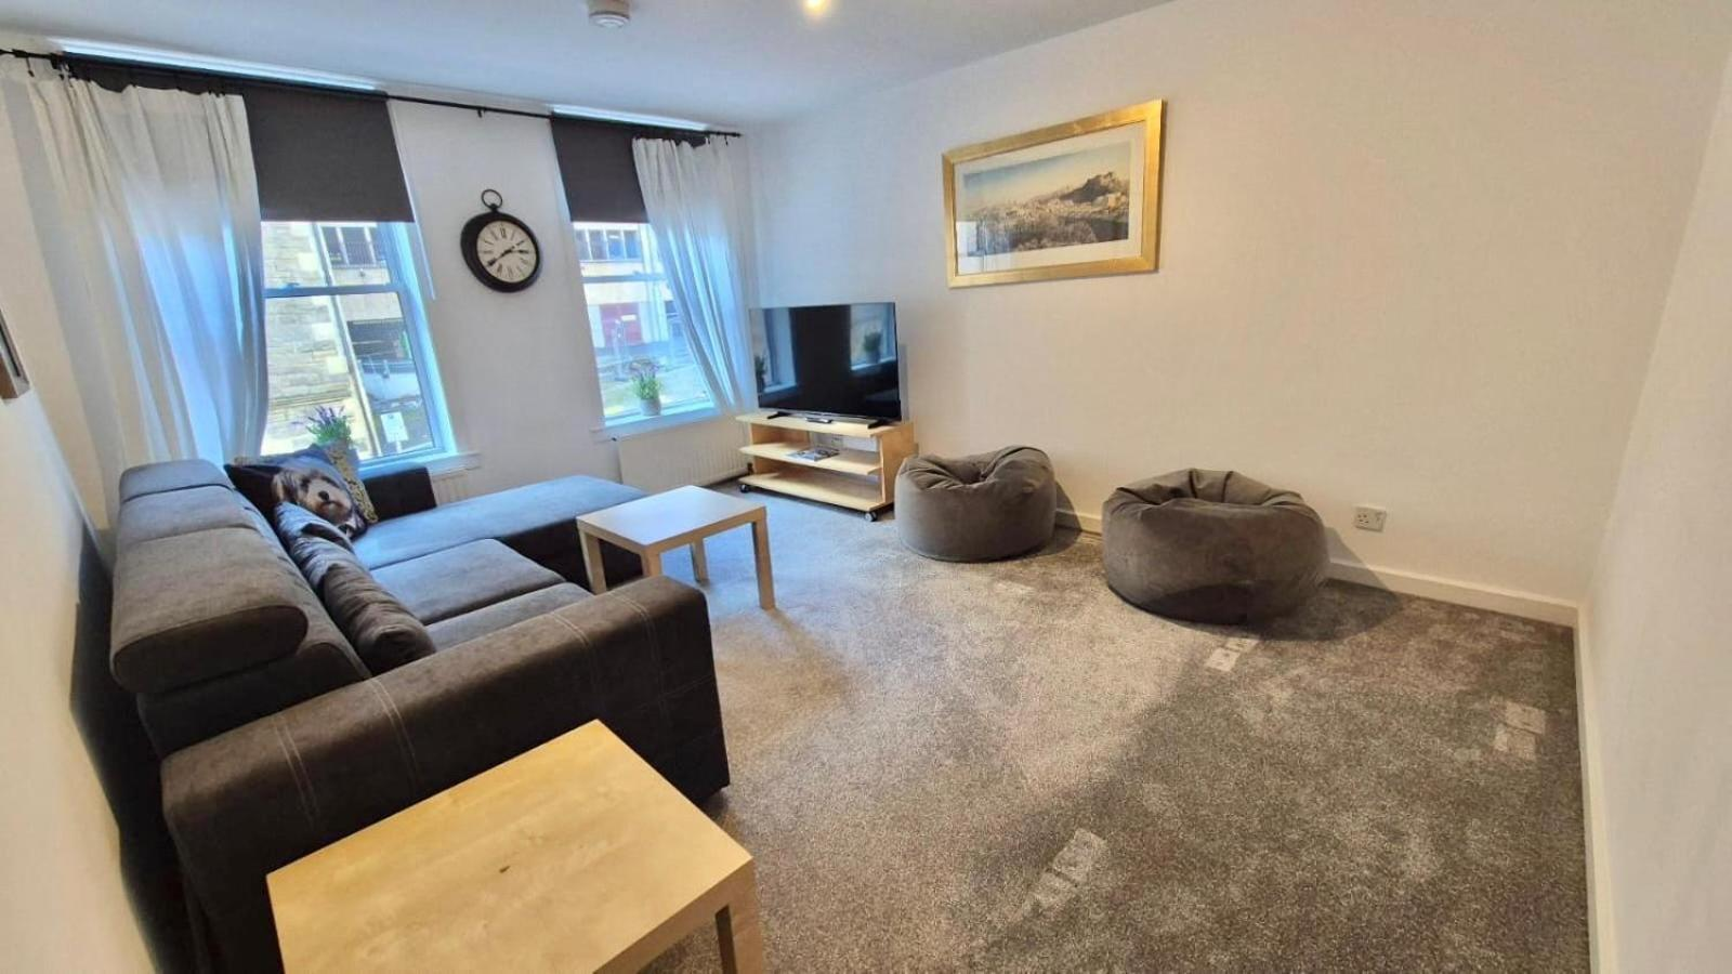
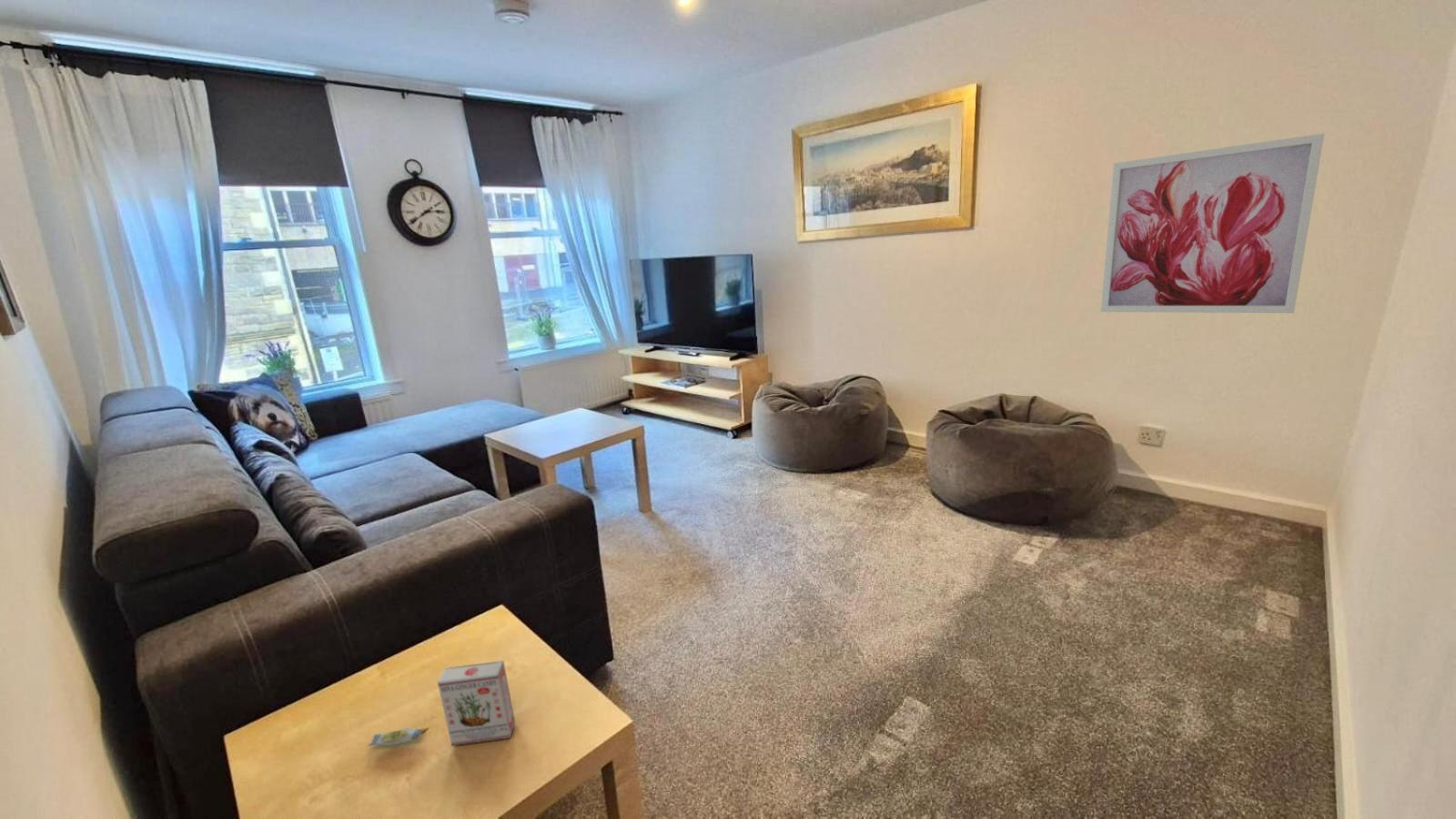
+ snack box [367,660,516,747]
+ wall art [1100,133,1325,314]
